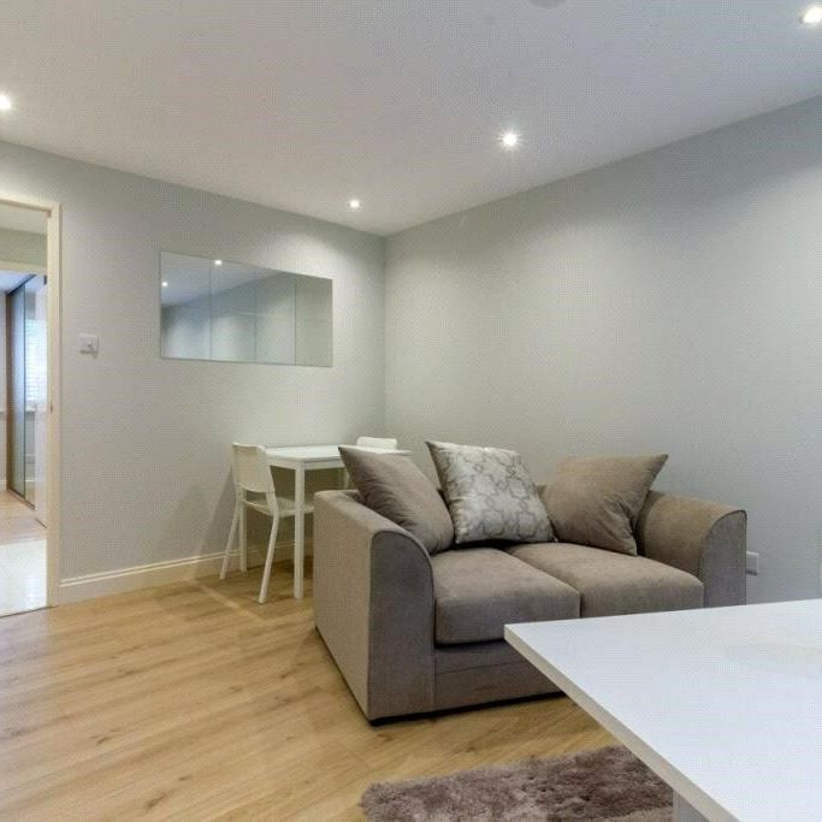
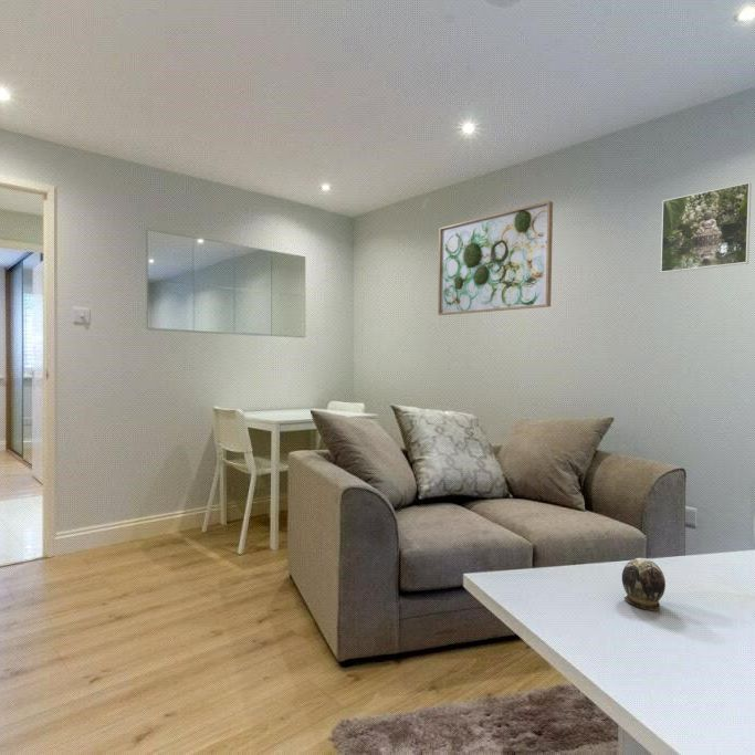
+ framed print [660,181,753,274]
+ decorative egg [621,557,667,612]
+ wall art [437,200,554,316]
